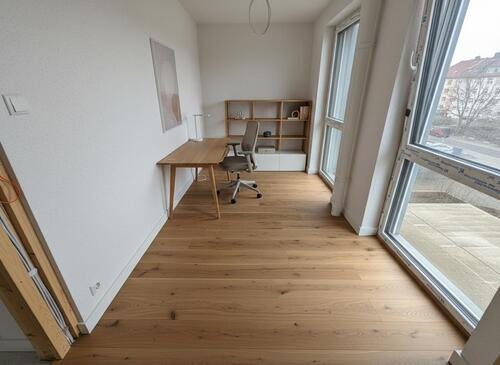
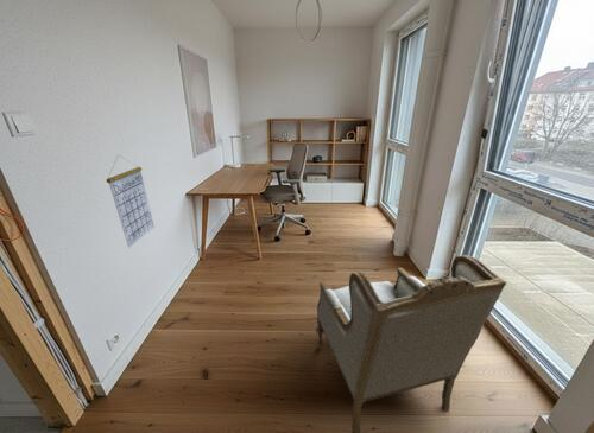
+ armchair [315,254,507,433]
+ calendar [106,154,156,248]
